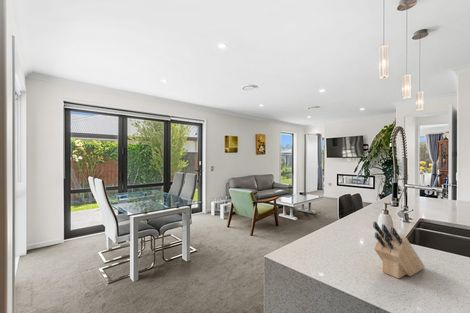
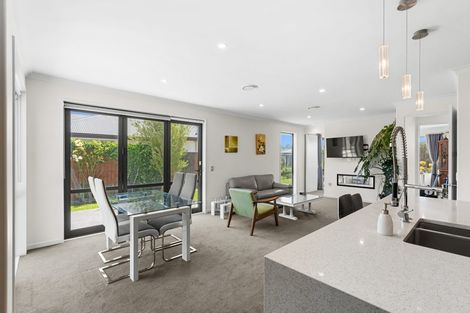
- knife block [372,221,426,280]
